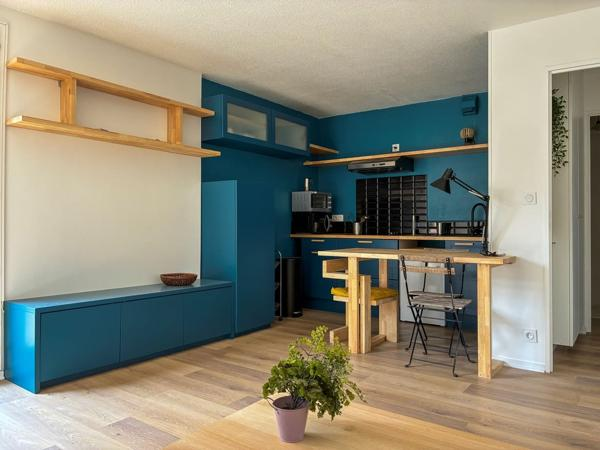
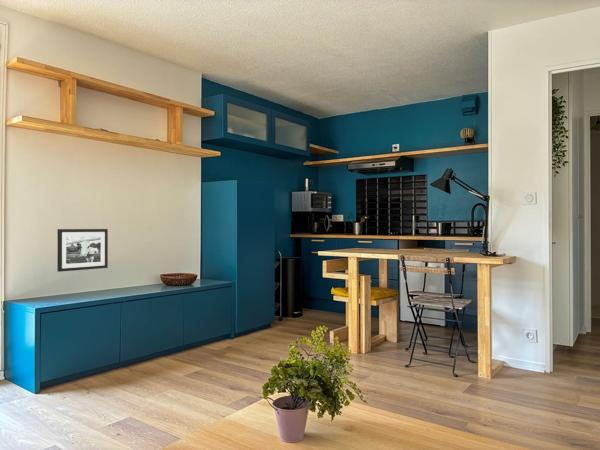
+ picture frame [57,228,109,273]
